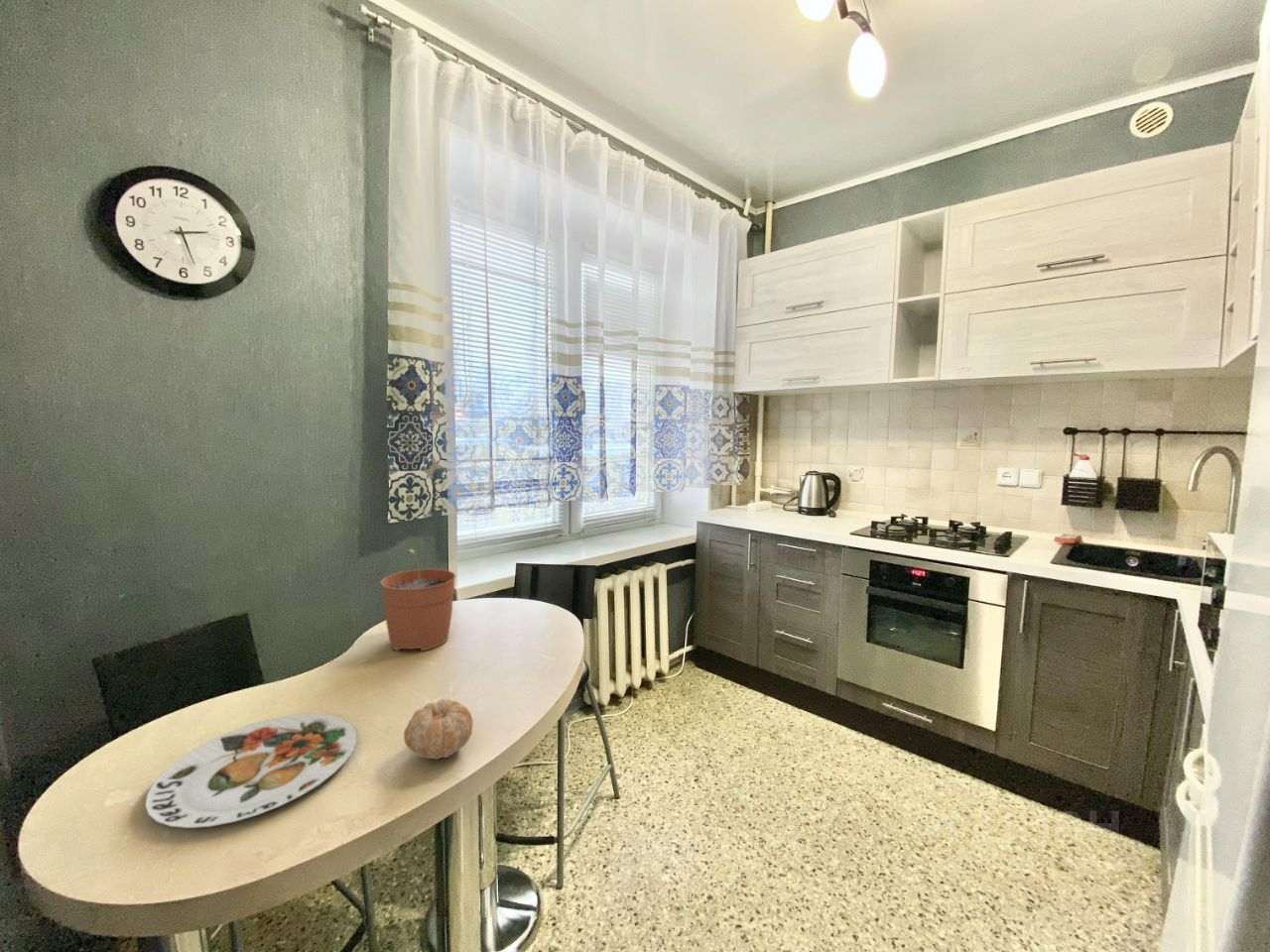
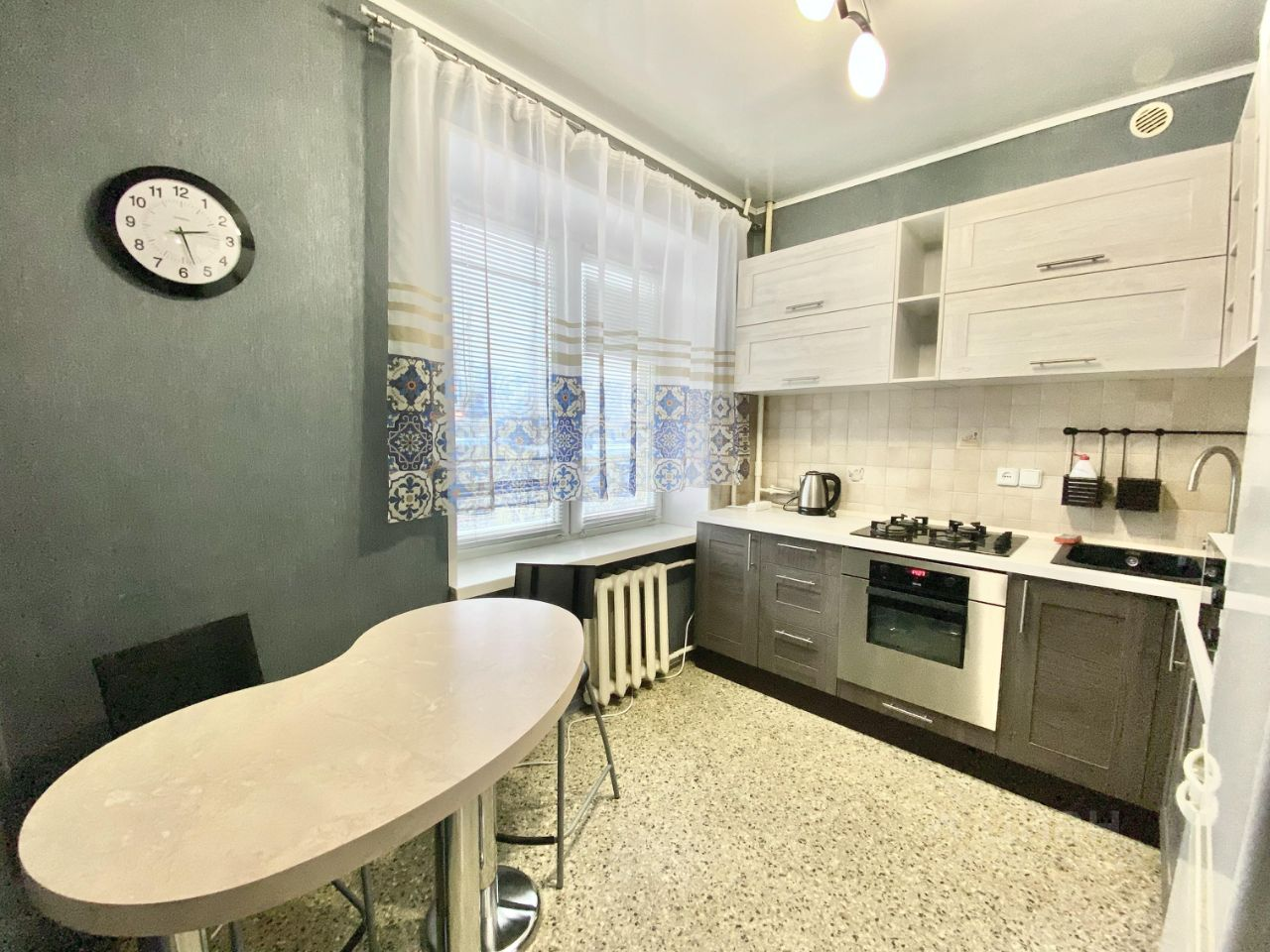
- plate [144,713,357,829]
- fruit [403,698,474,761]
- plant pot [380,548,456,653]
